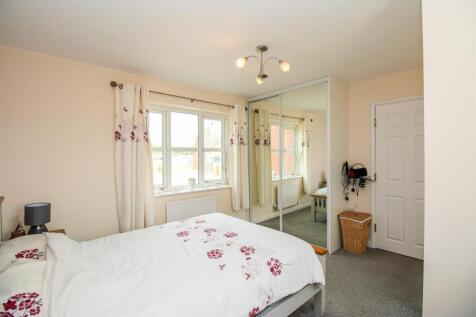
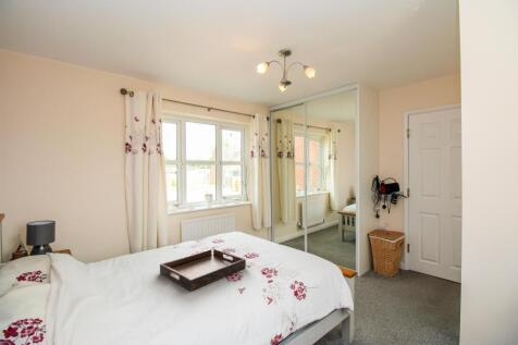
+ serving tray [159,248,247,292]
